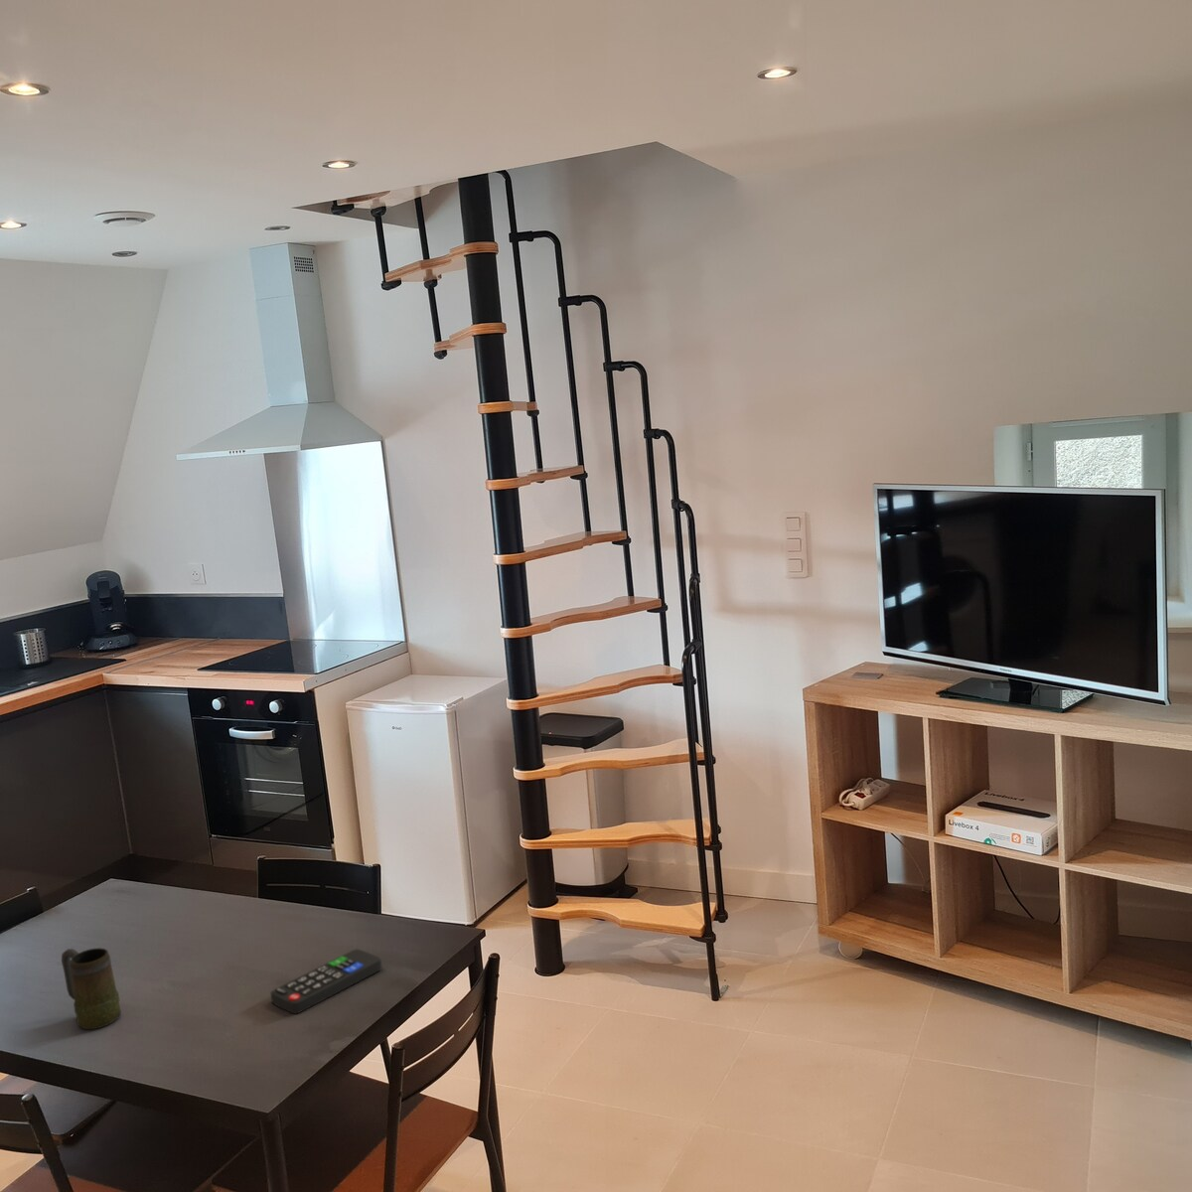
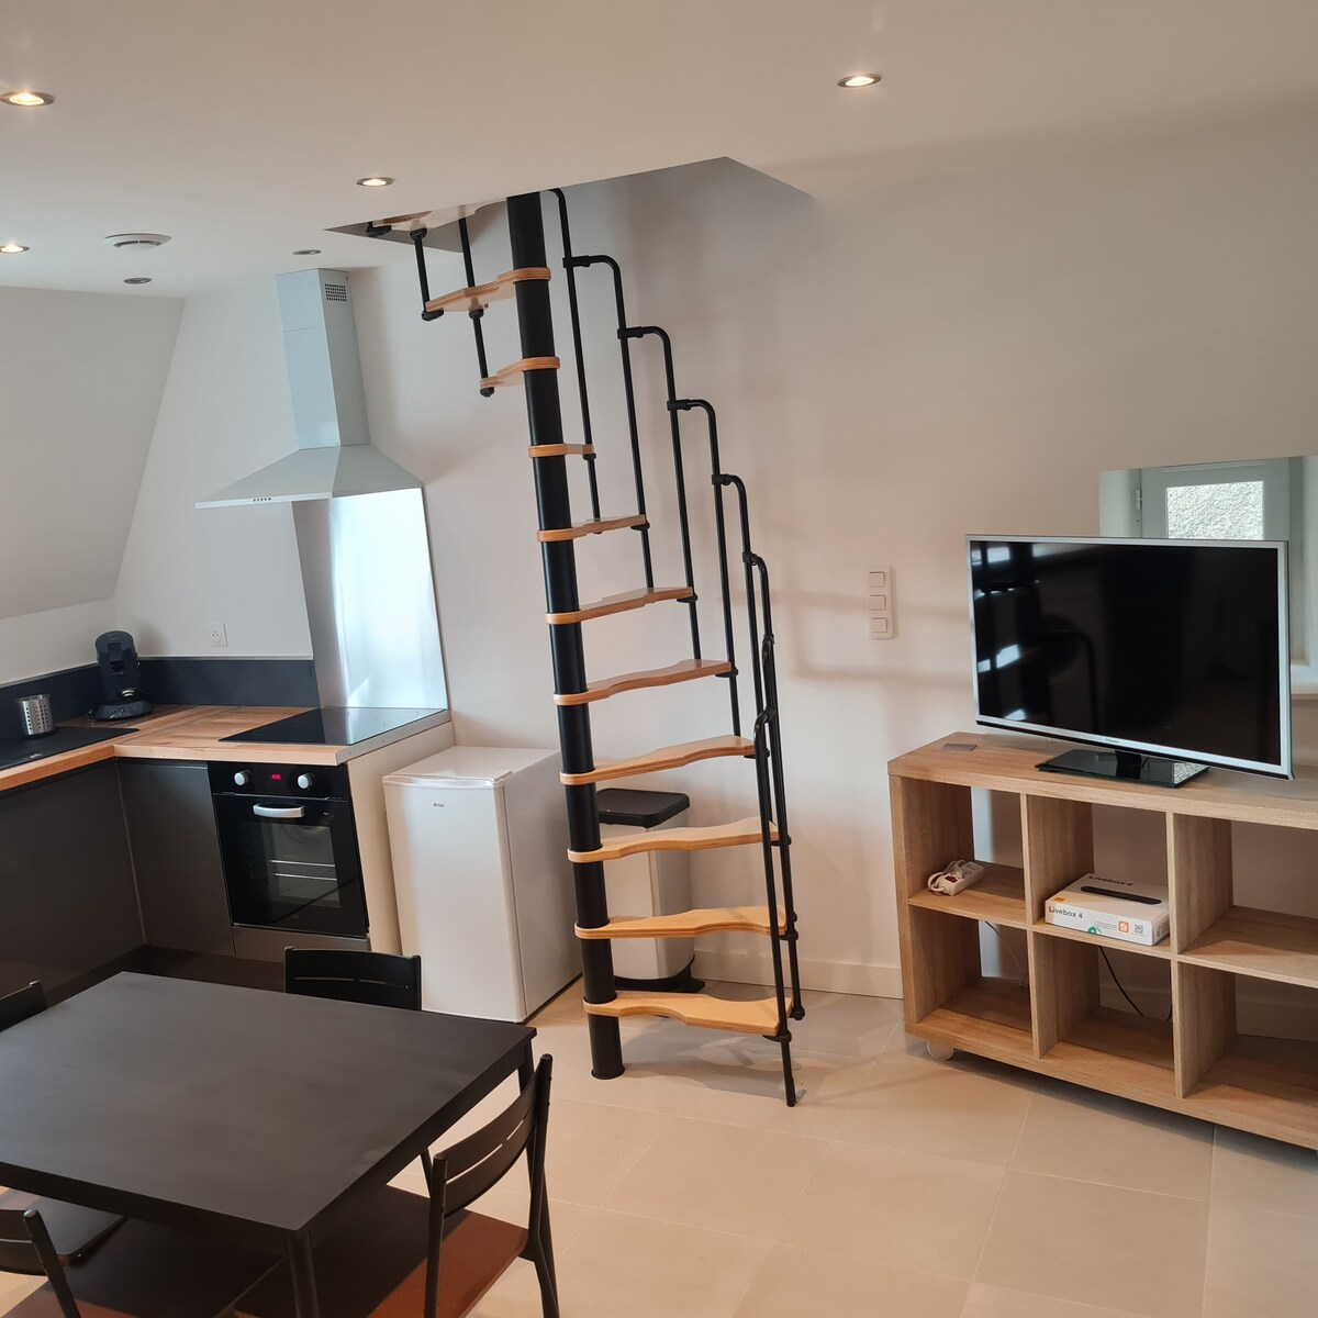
- remote control [270,949,382,1015]
- mug [61,946,122,1030]
